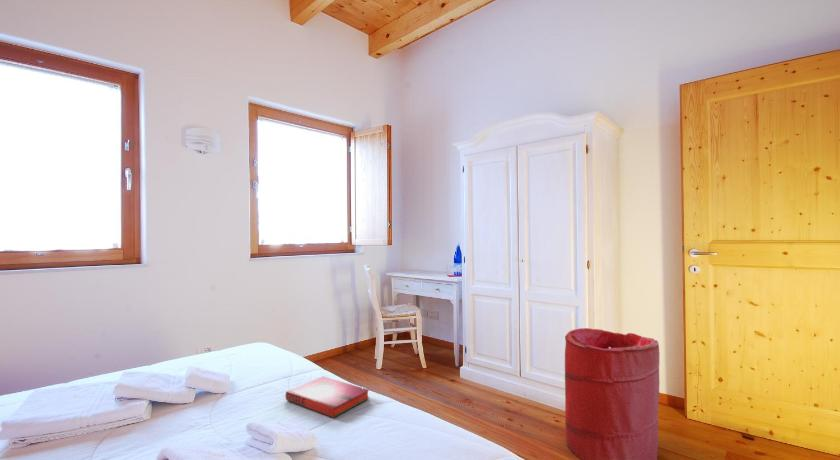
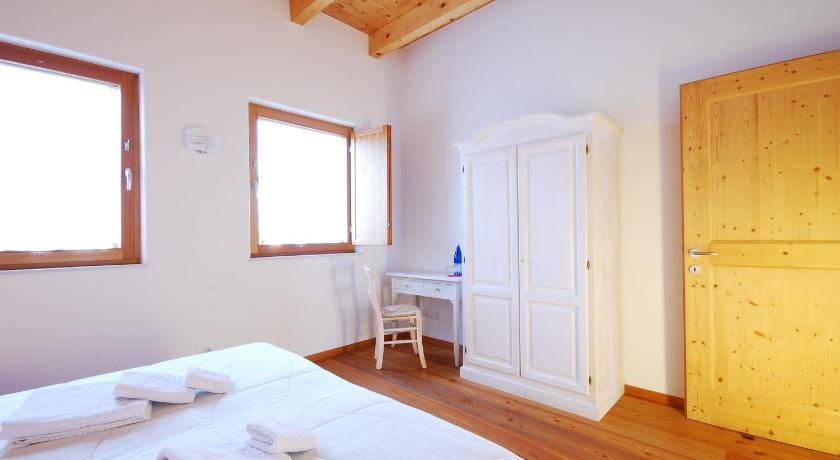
- hardback book [285,376,370,419]
- laundry hamper [564,327,661,460]
